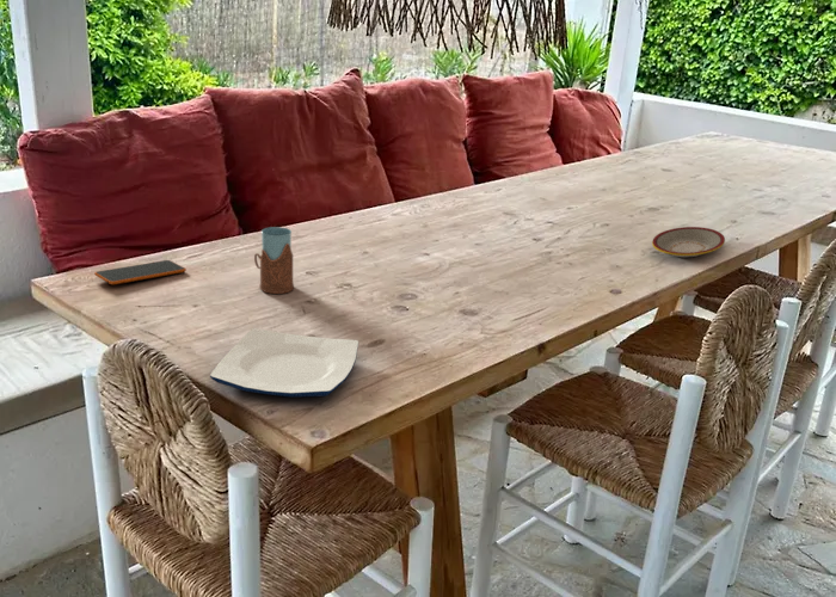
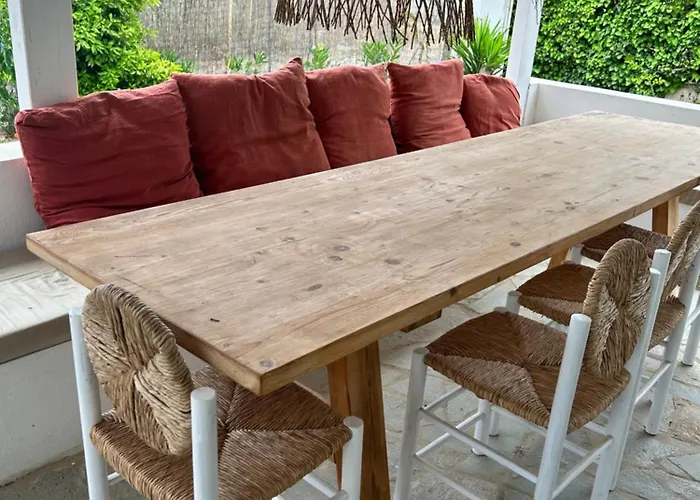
- smartphone [93,259,188,285]
- plate [651,226,726,258]
- drinking glass [253,226,295,295]
- plate [209,327,359,398]
